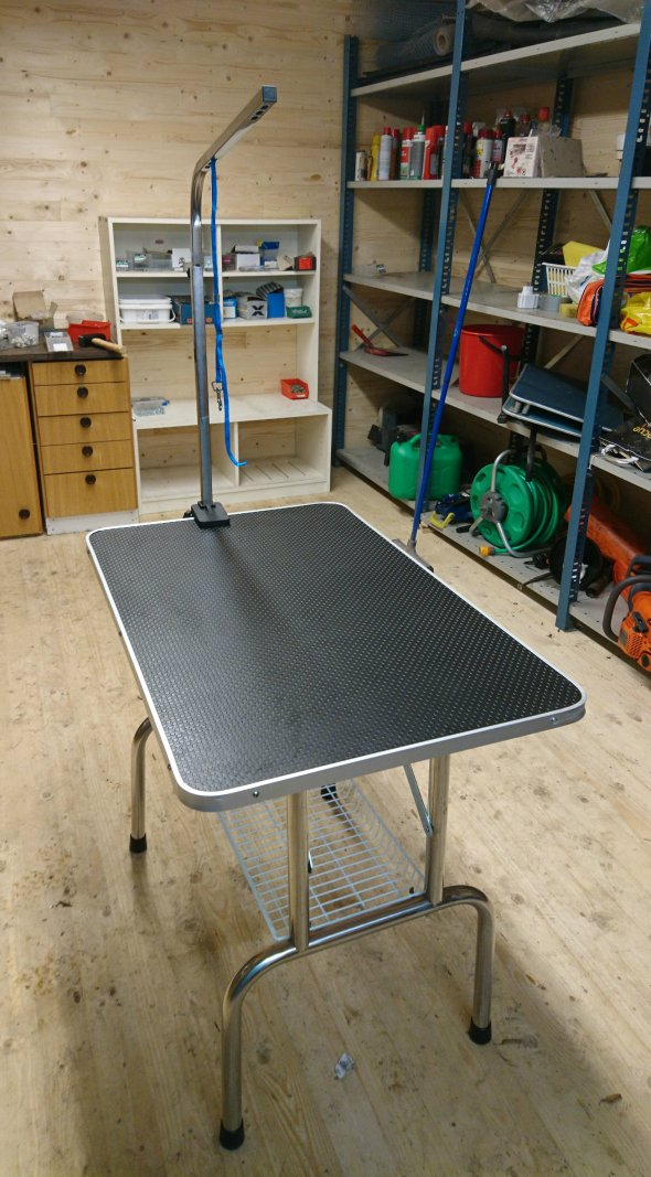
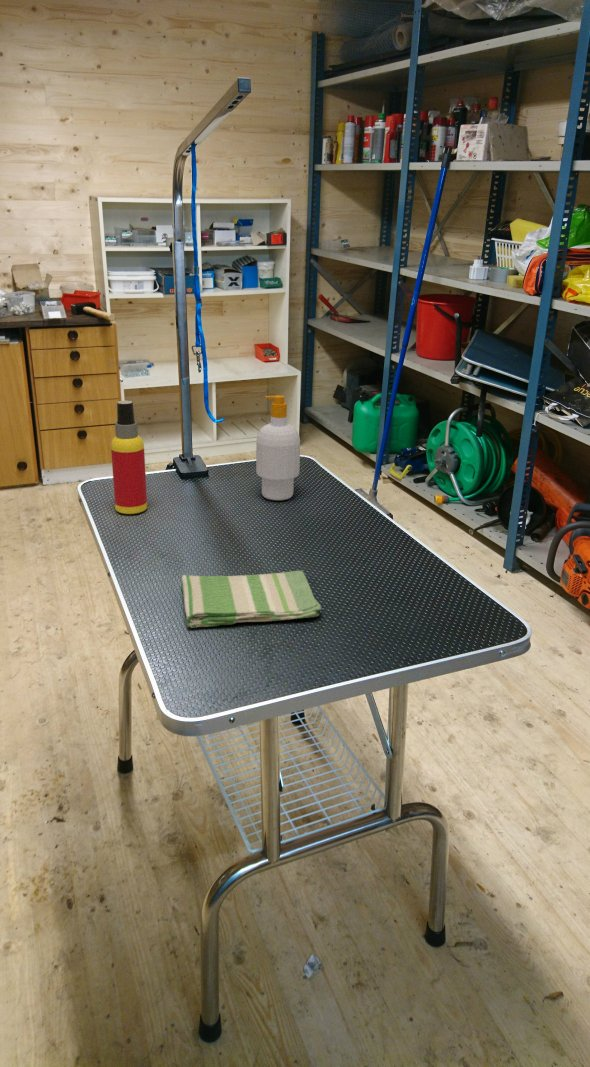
+ spray bottle [110,400,148,515]
+ dish towel [180,570,322,629]
+ soap bottle [255,394,301,501]
